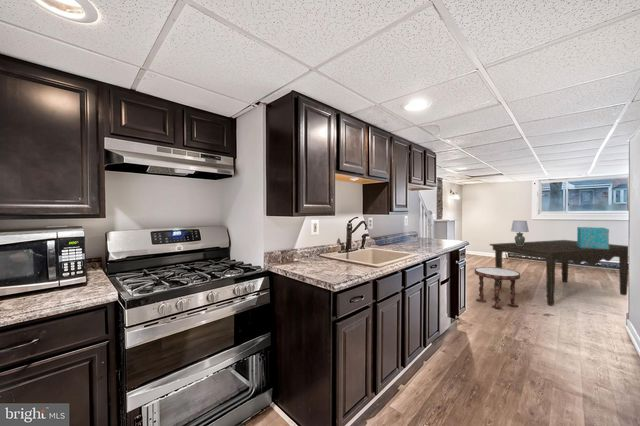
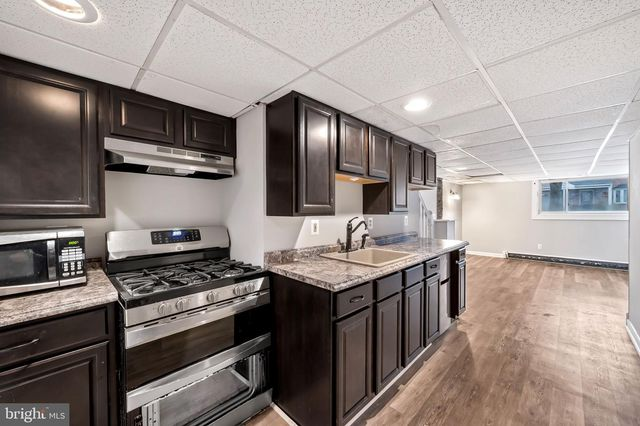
- side table [474,266,521,310]
- decorative cube [576,226,610,249]
- lamp [510,220,530,245]
- dining table [488,239,629,307]
